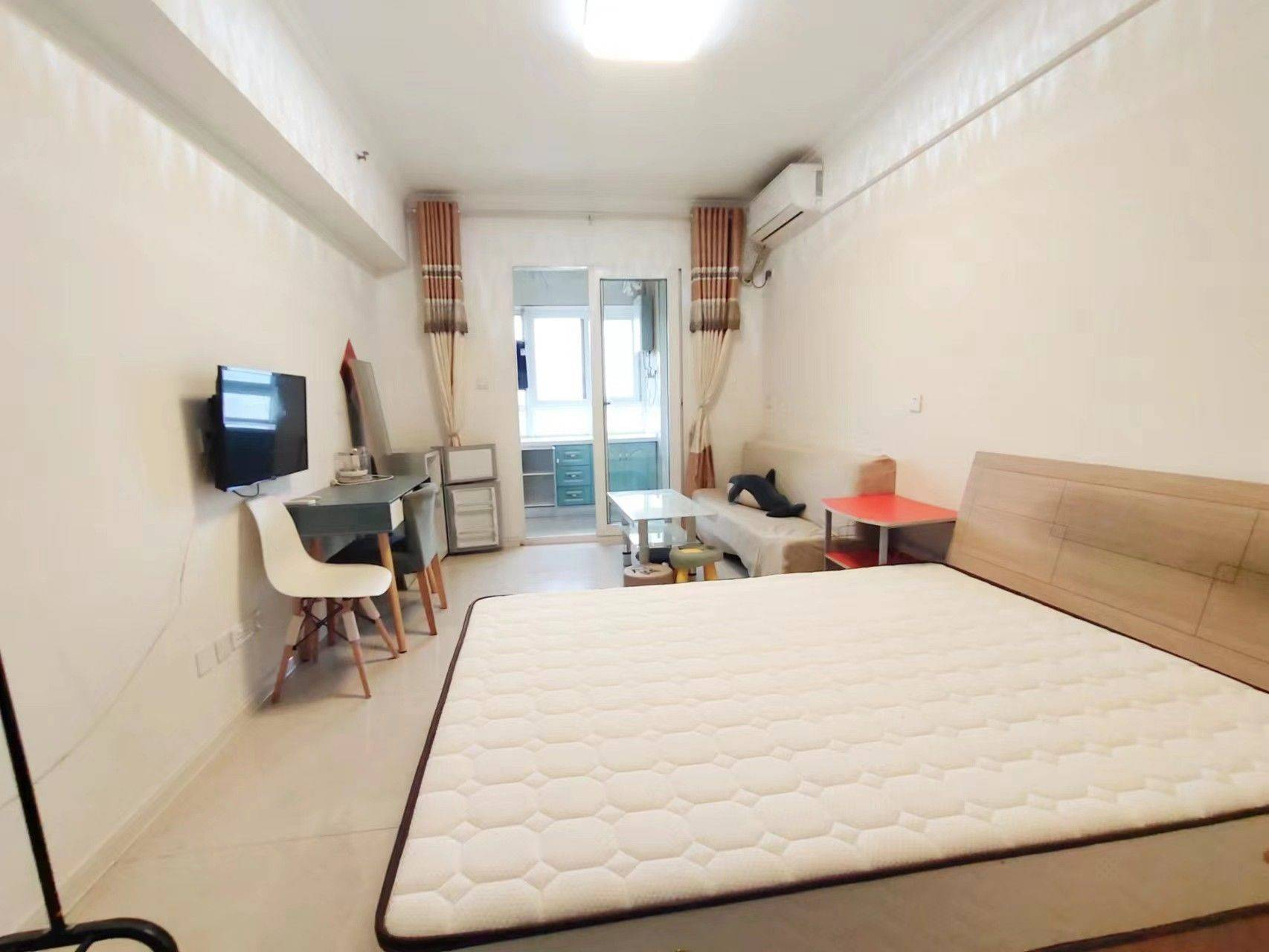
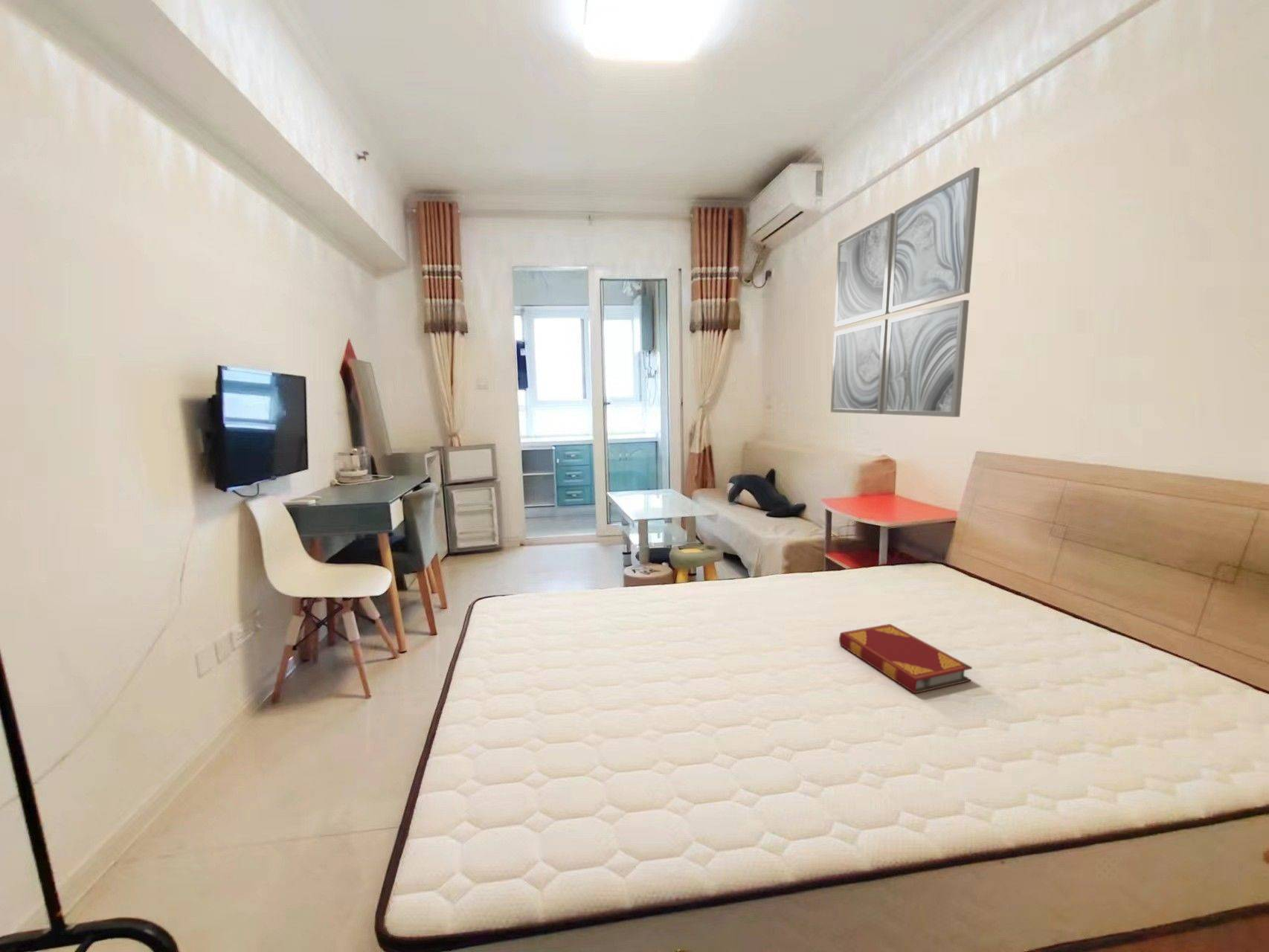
+ wall art [830,167,980,418]
+ hardback book [838,623,973,695]
